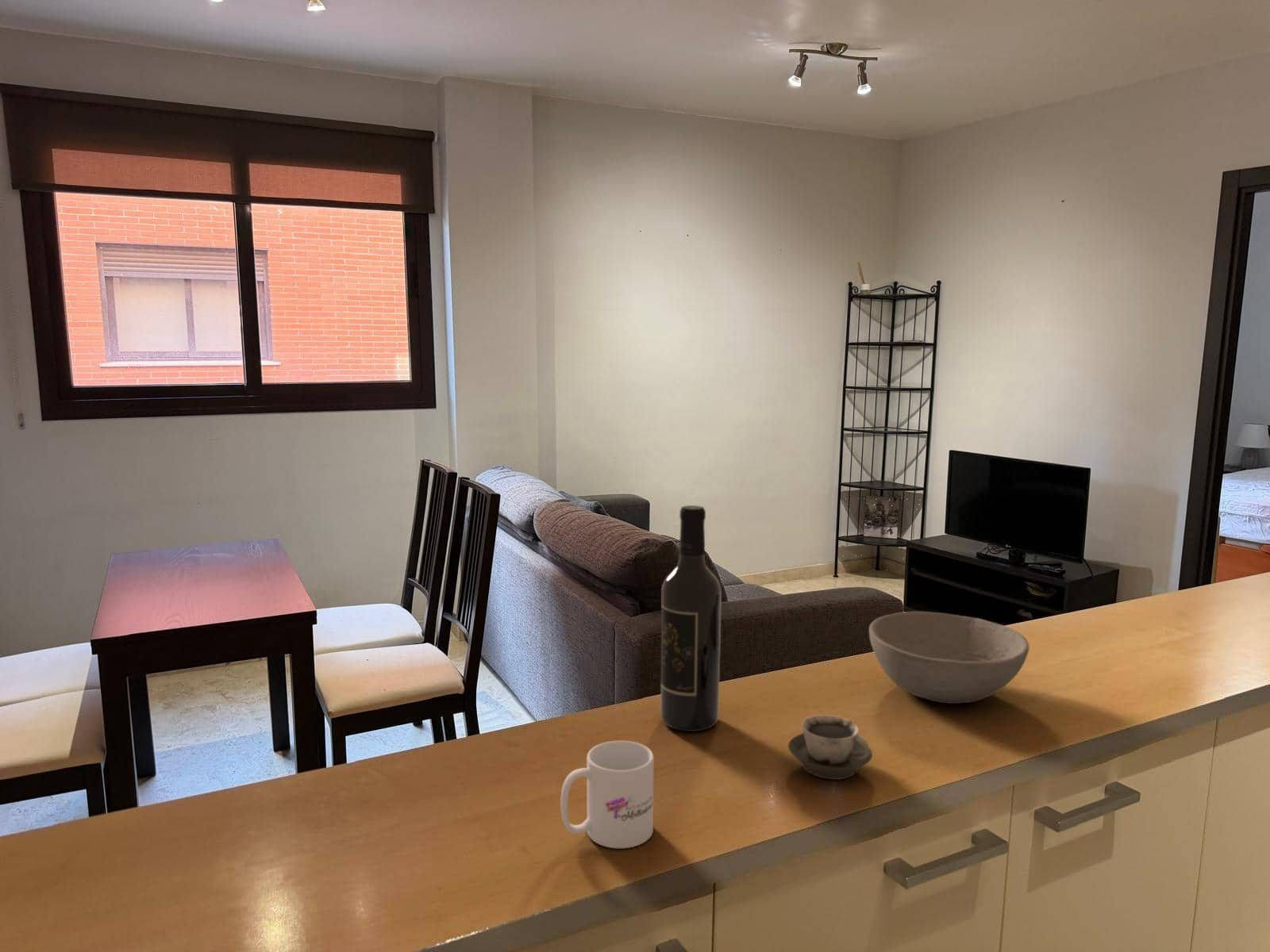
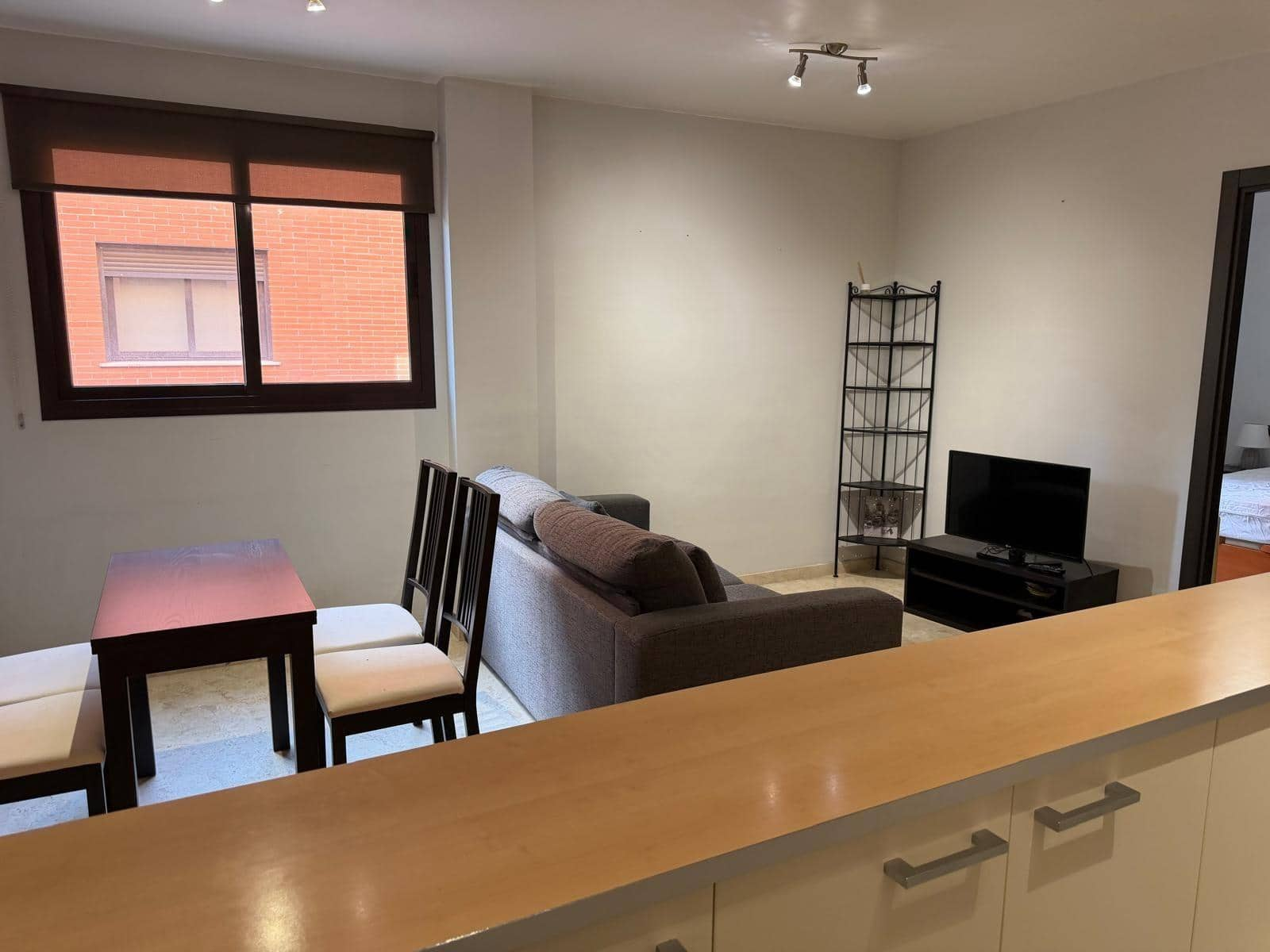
- cup [787,714,873,781]
- bowl [868,611,1029,704]
- mug [560,740,655,849]
- wine bottle [660,505,722,732]
